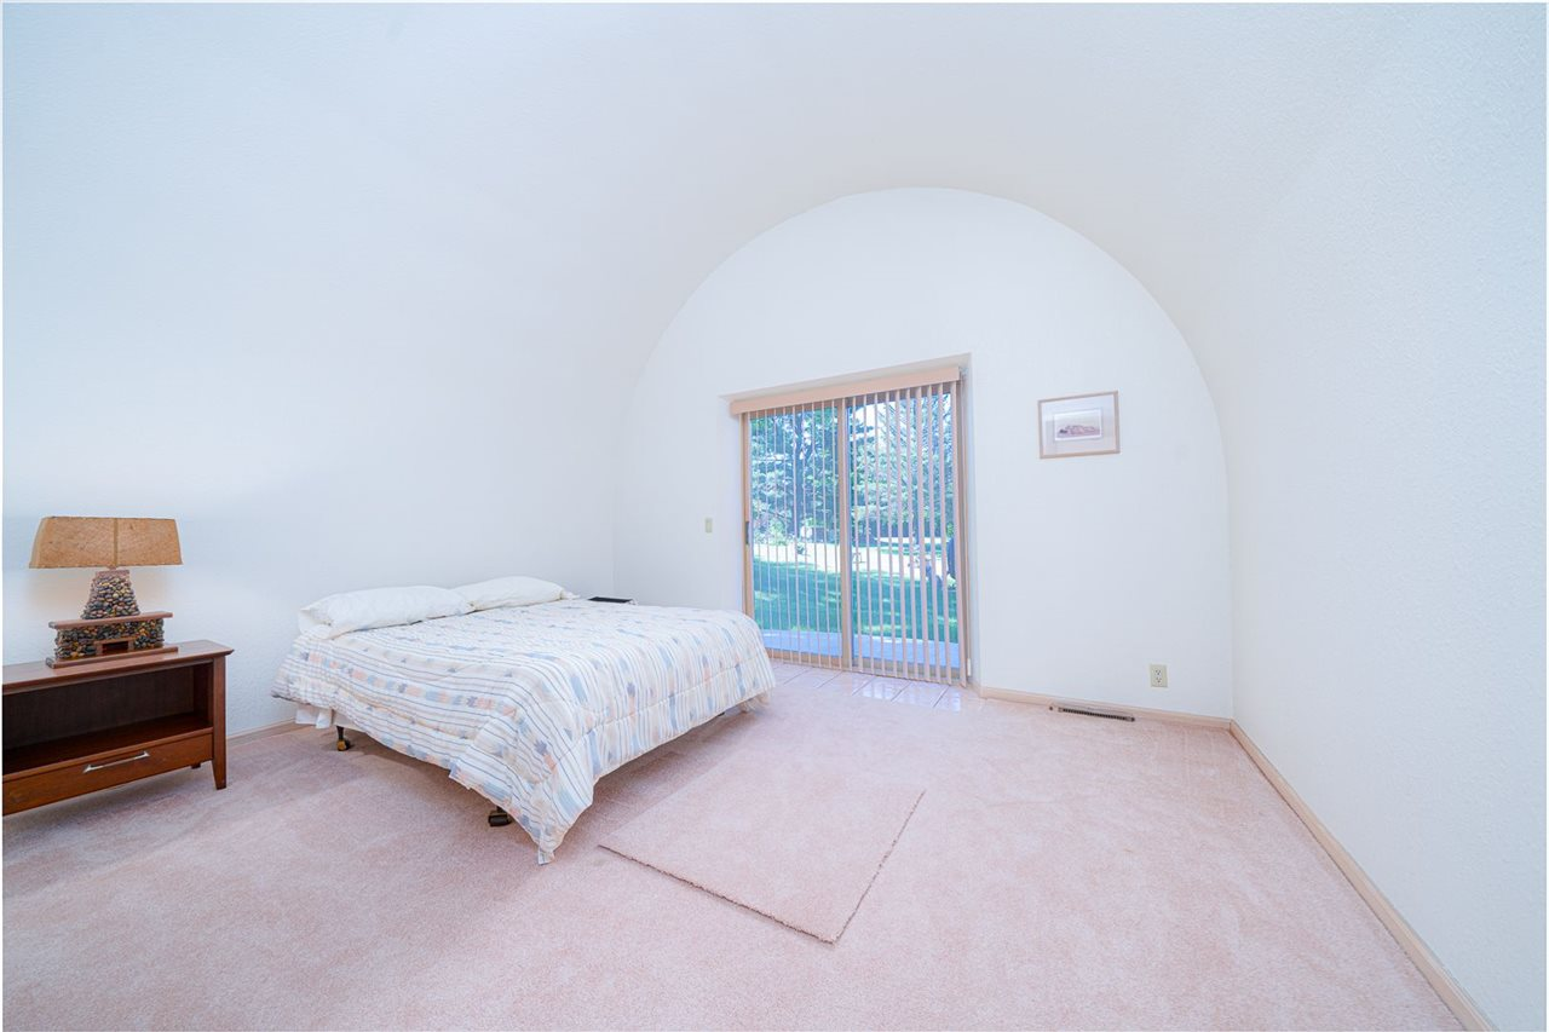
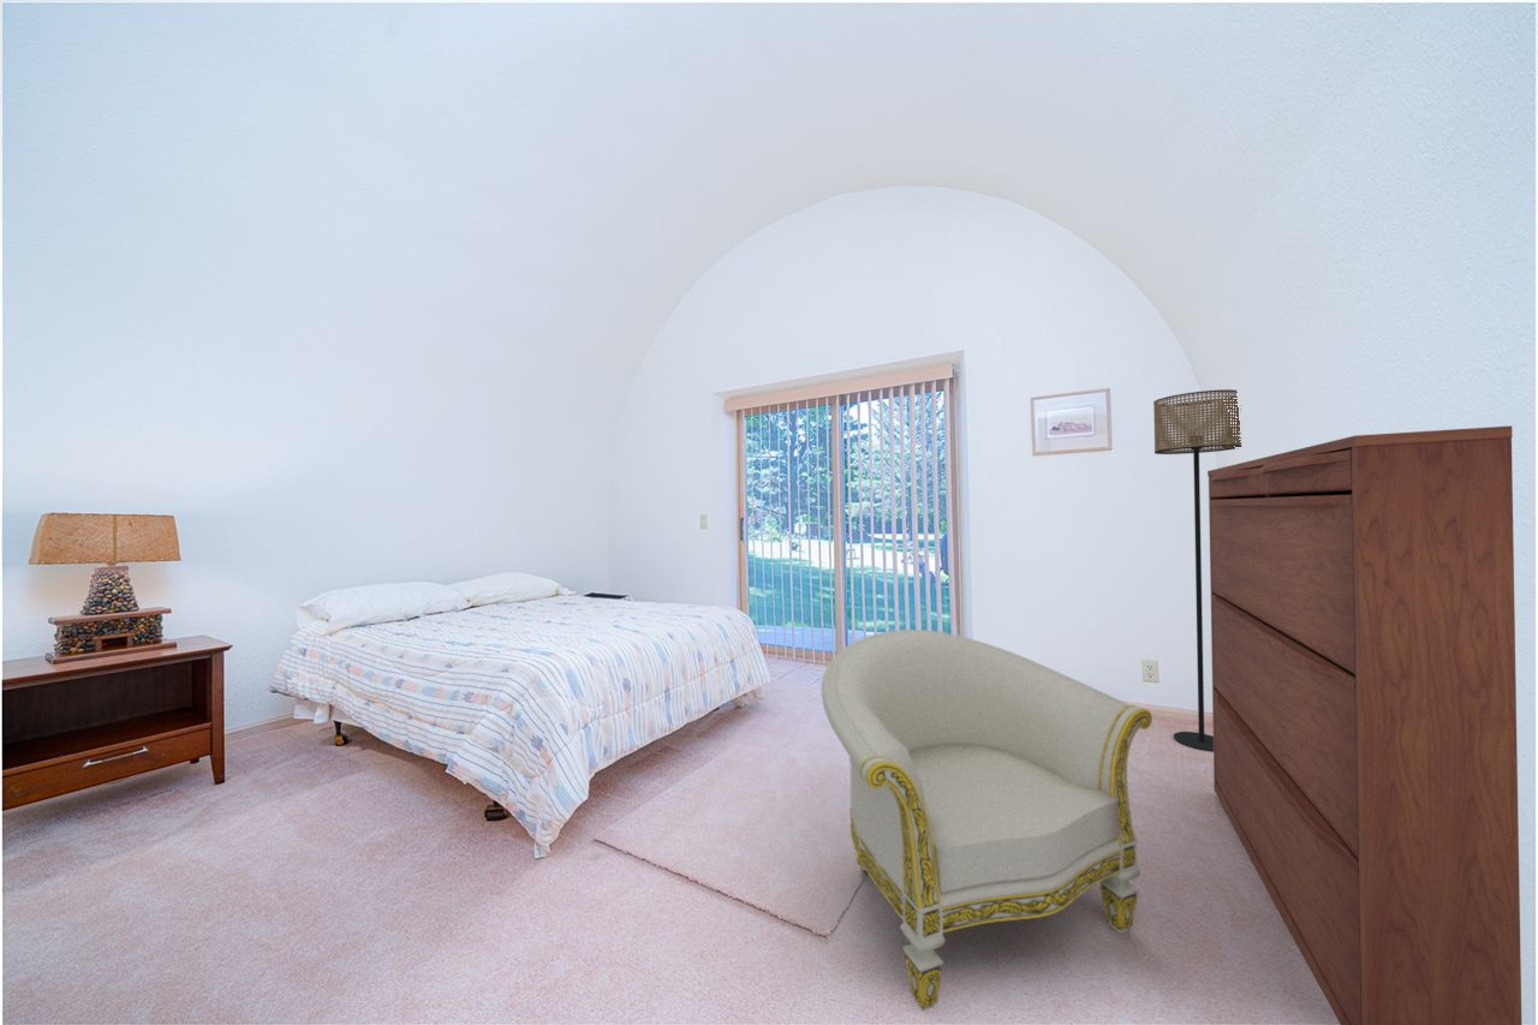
+ floor lamp [1152,388,1242,753]
+ armchair [819,628,1154,1012]
+ dresser [1206,424,1522,1025]
